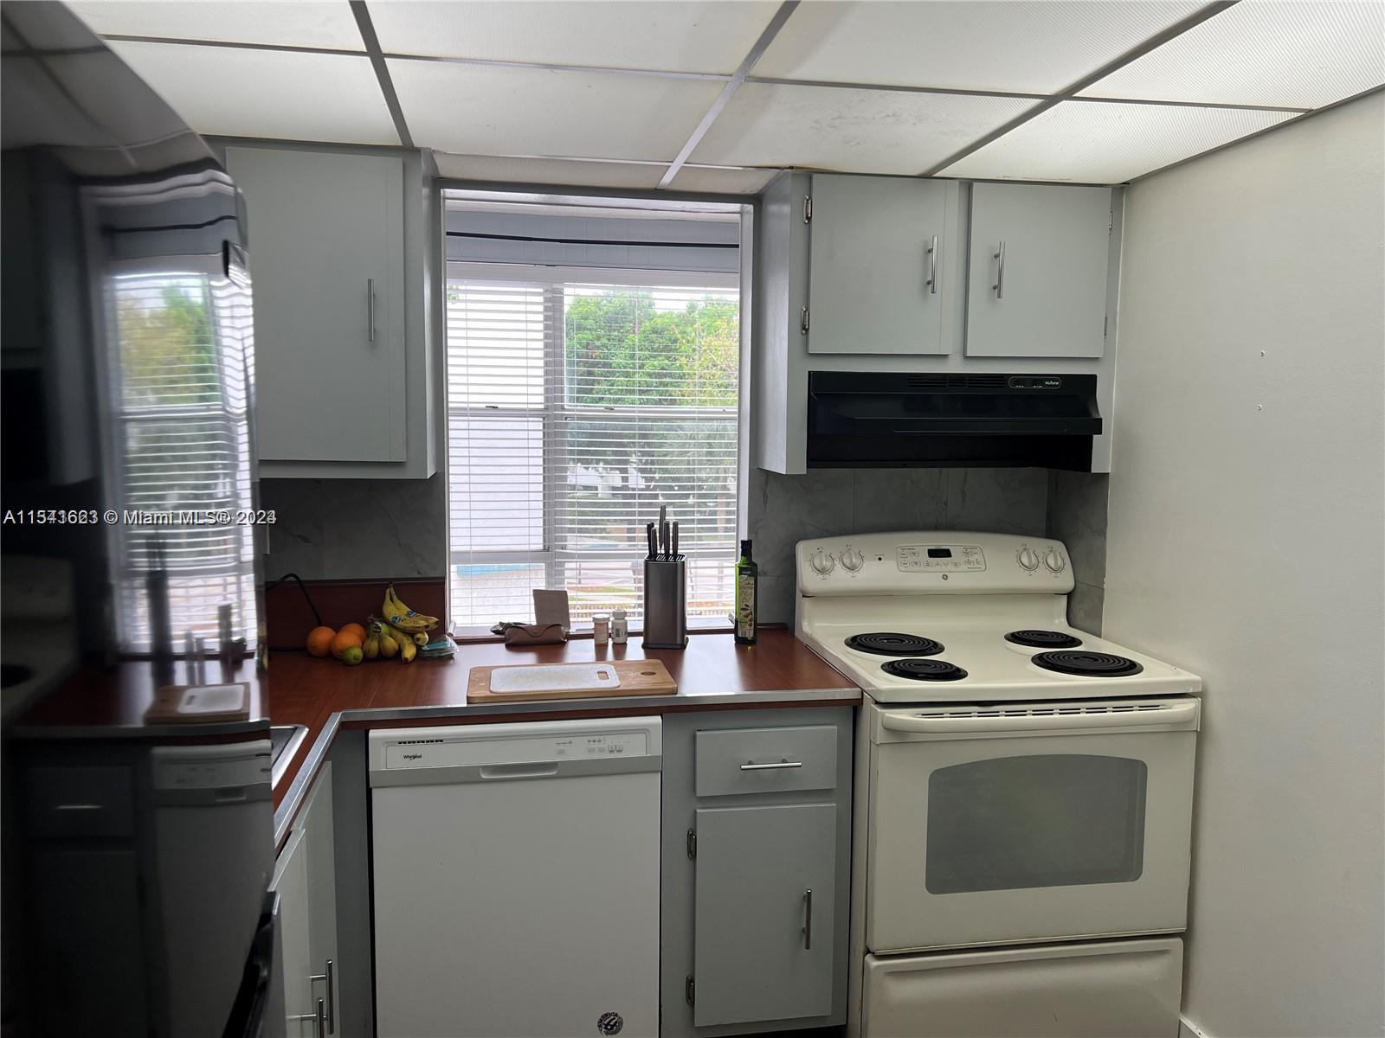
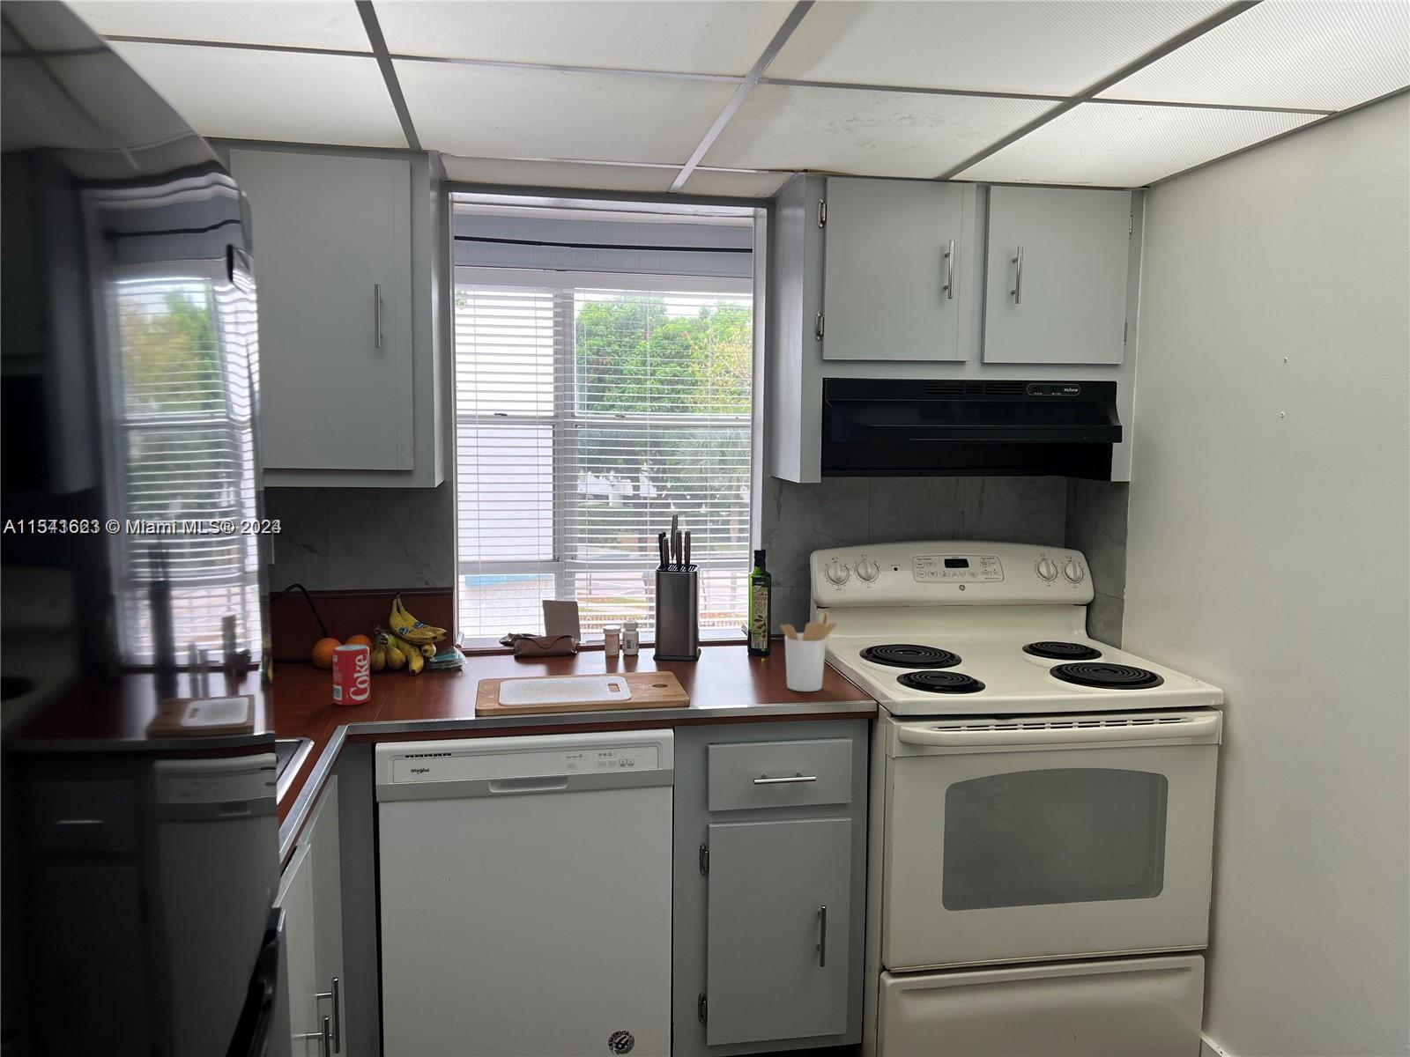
+ utensil holder [779,611,838,693]
+ beverage can [332,644,371,706]
